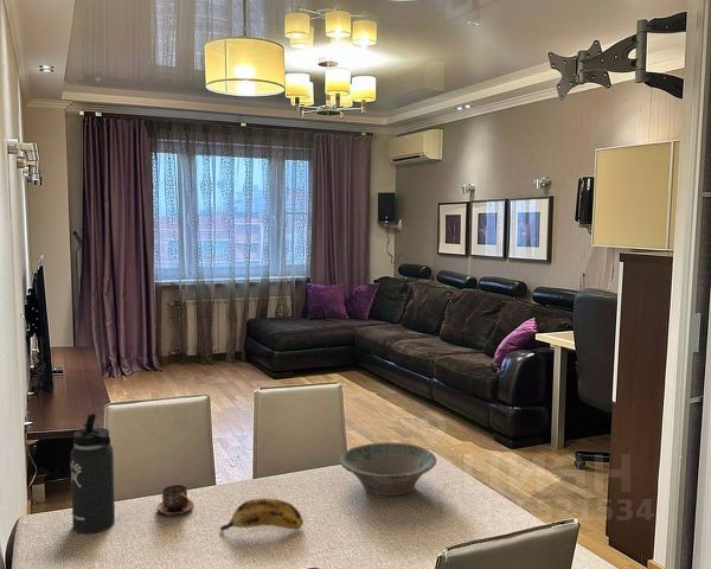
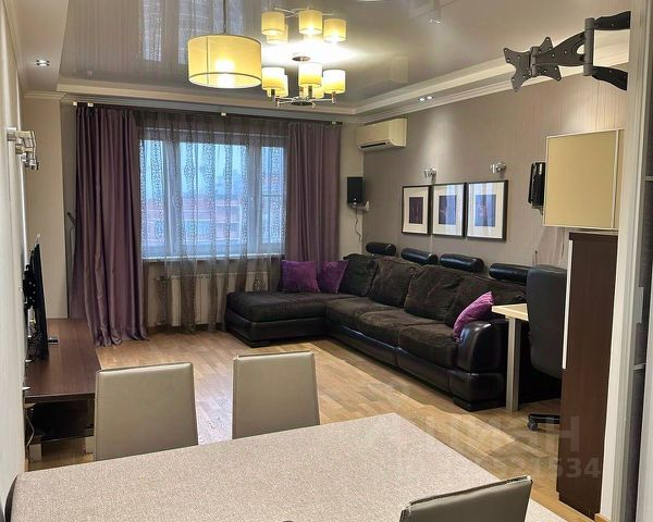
- bowl [339,441,437,497]
- banana [219,497,305,532]
- cup [156,484,194,516]
- thermos bottle [70,413,116,535]
